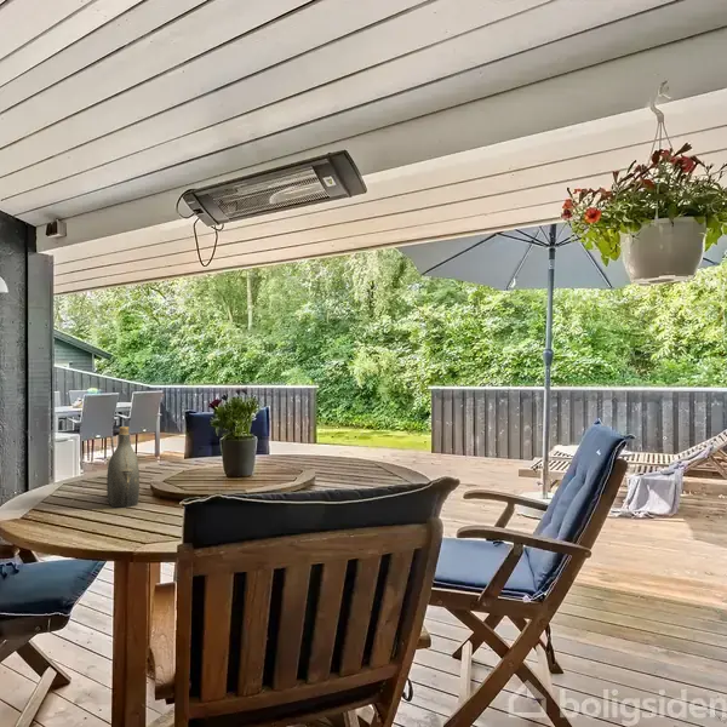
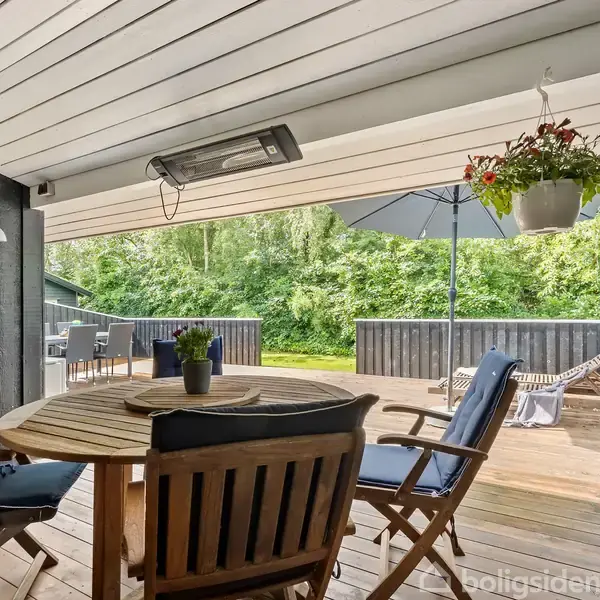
- water jug [105,425,141,509]
